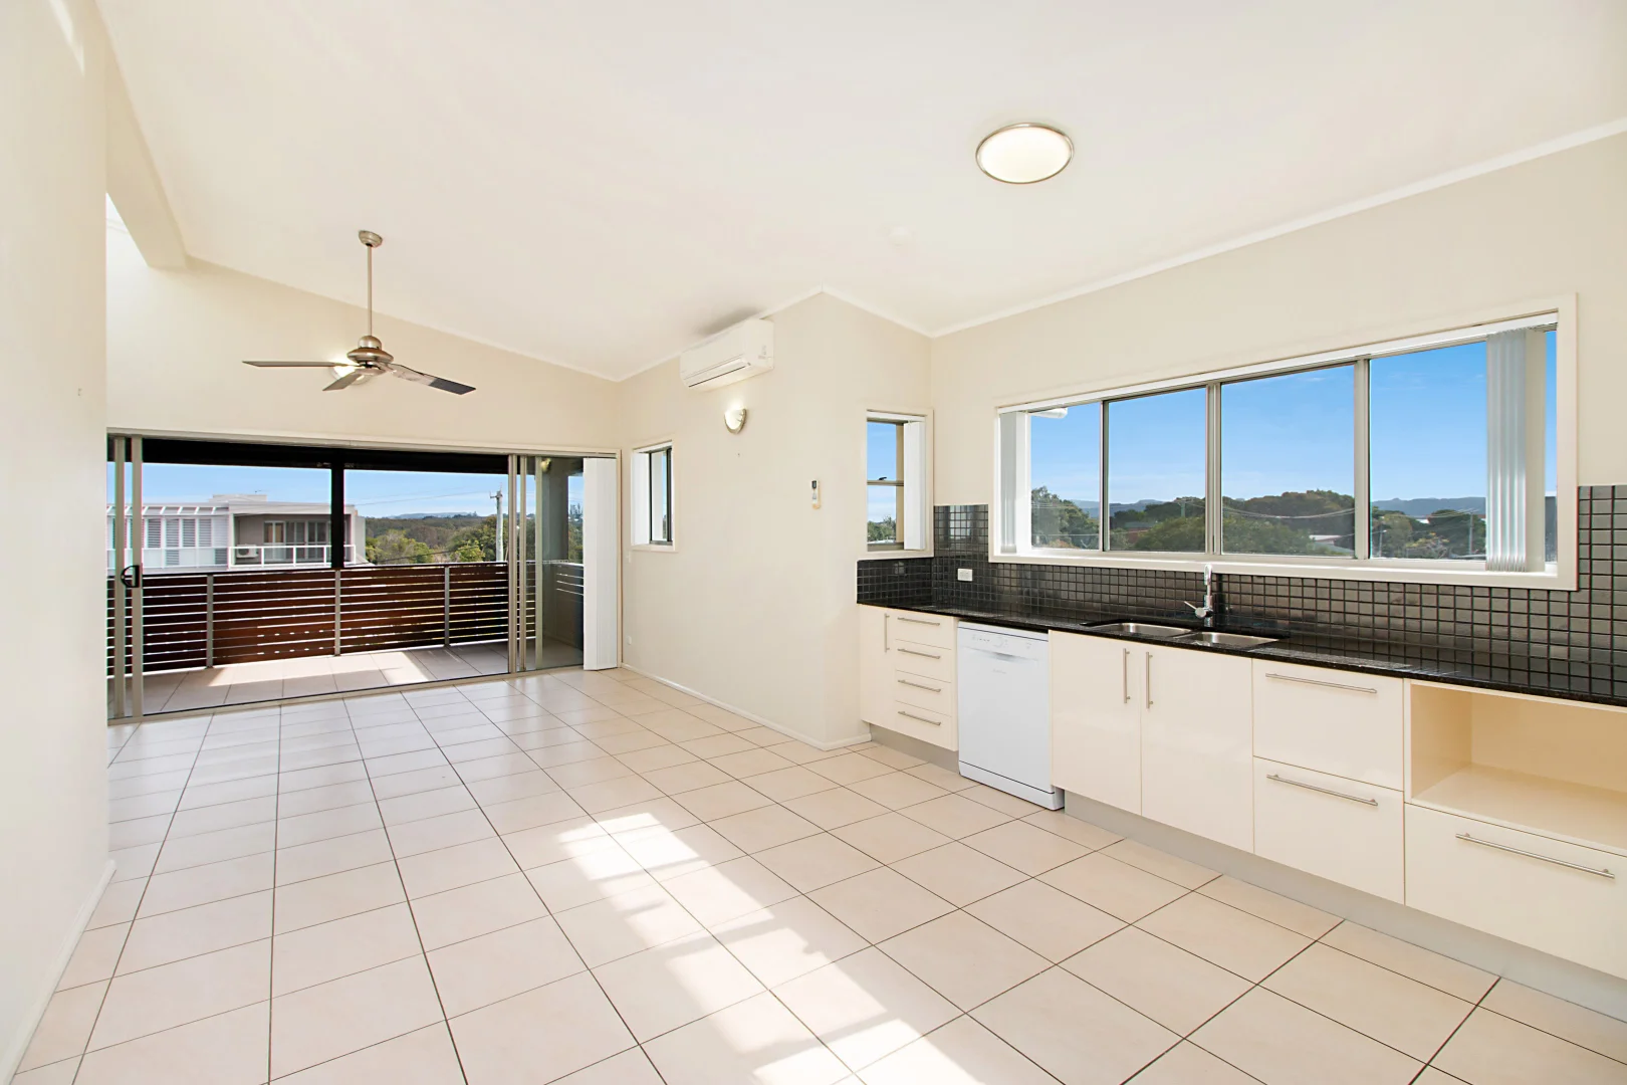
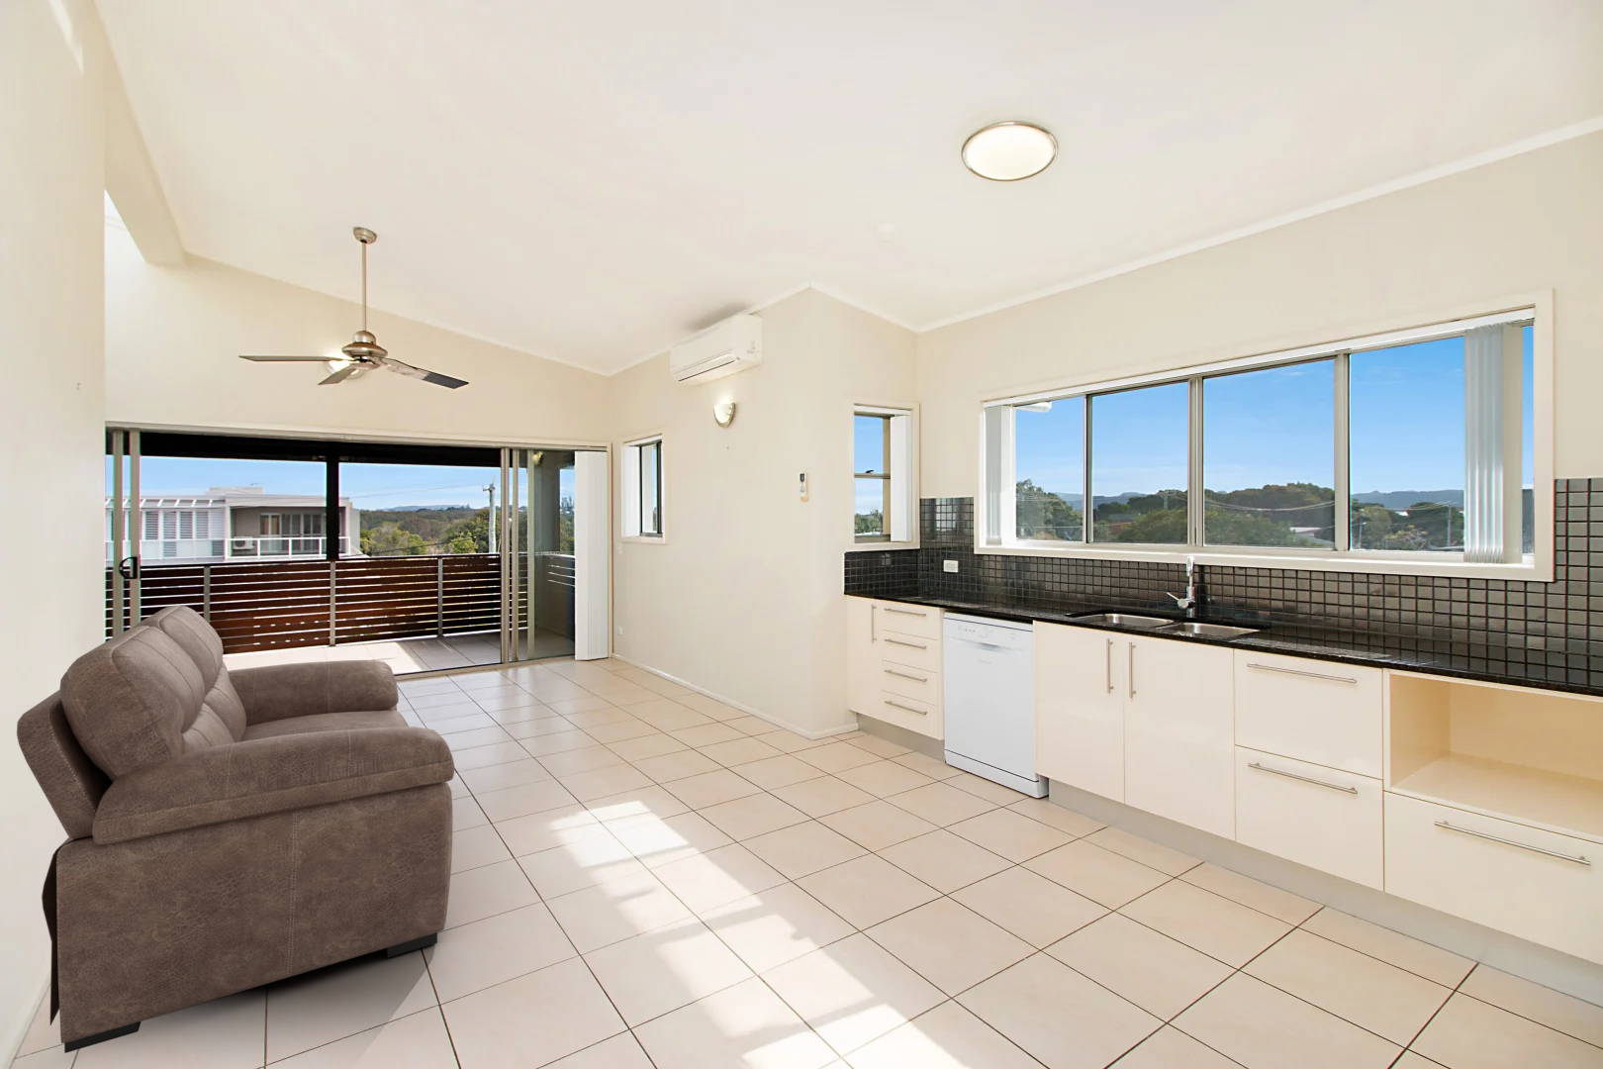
+ sofa [16,605,456,1055]
